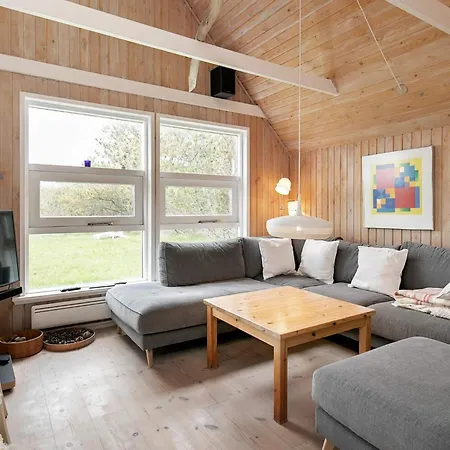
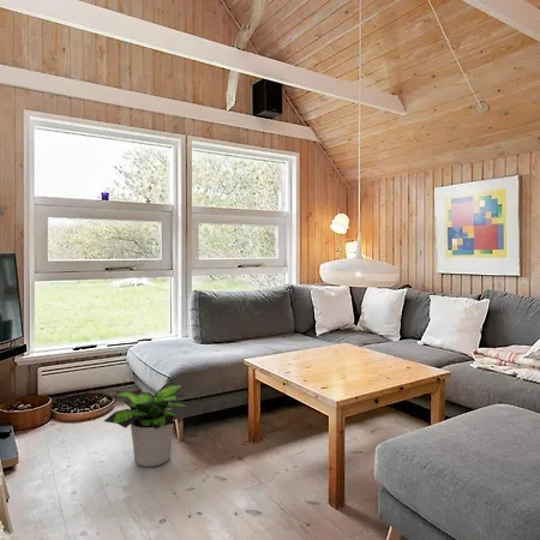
+ potted plant [103,380,191,468]
